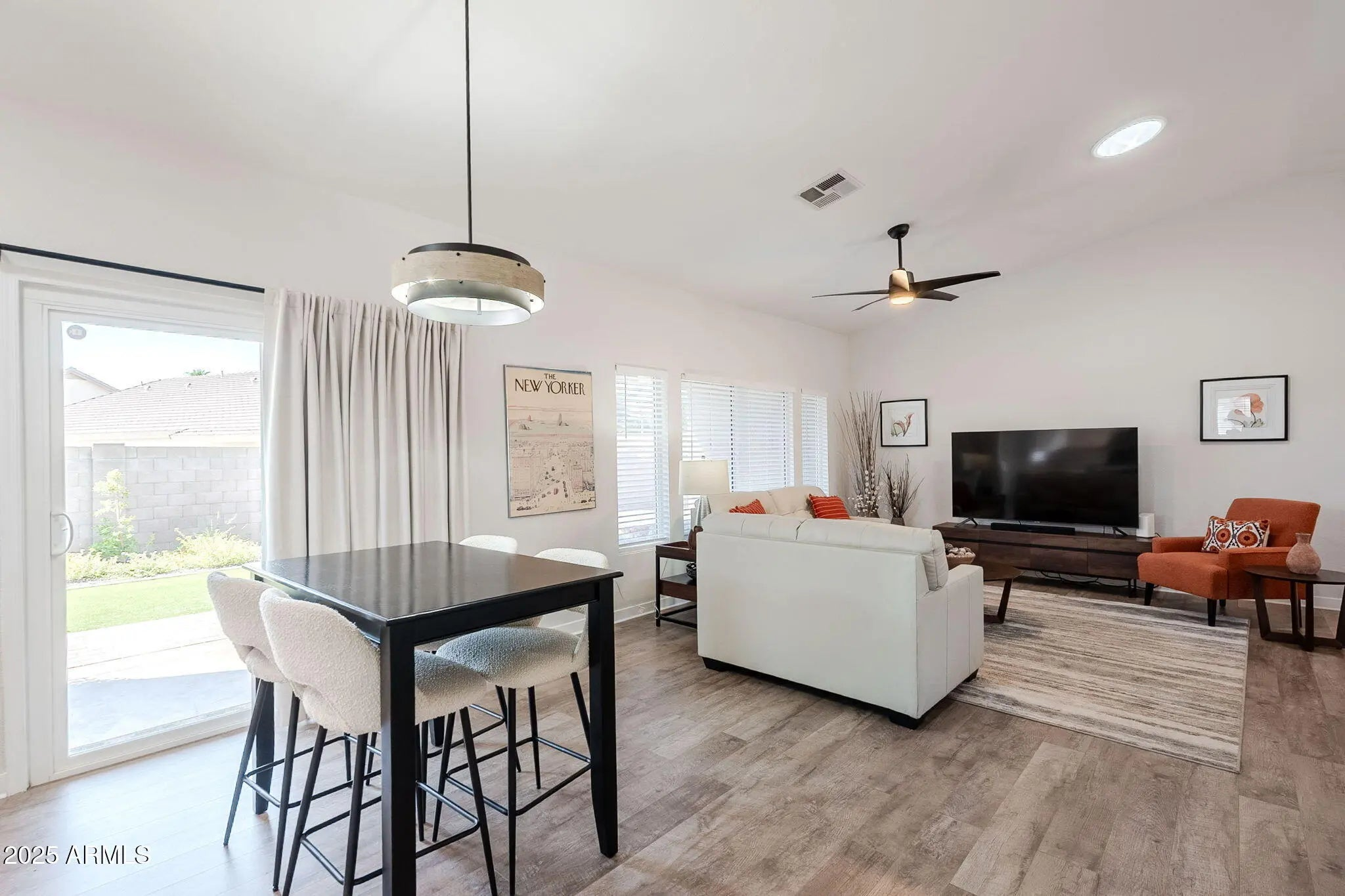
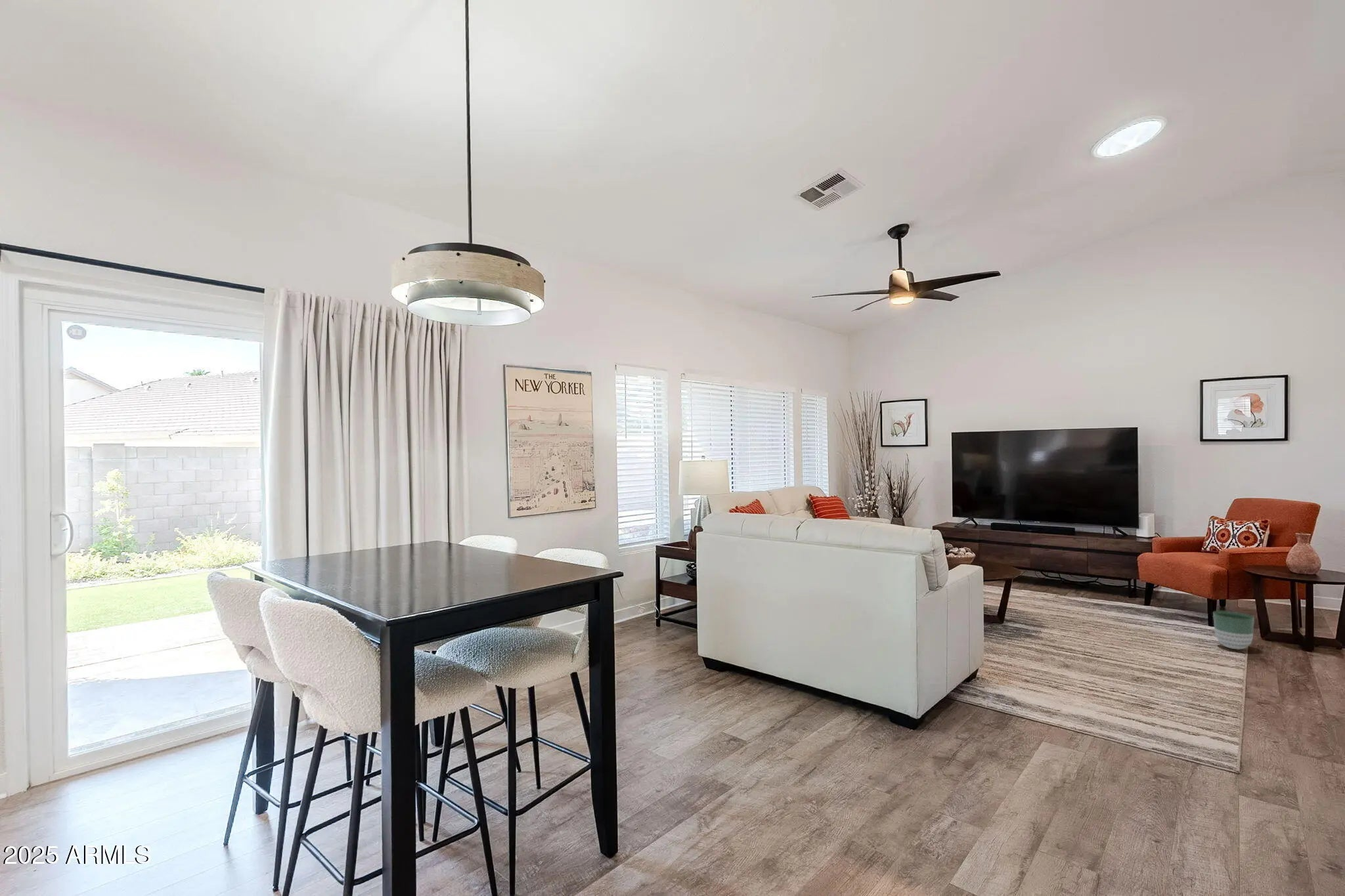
+ planter [1212,610,1255,651]
